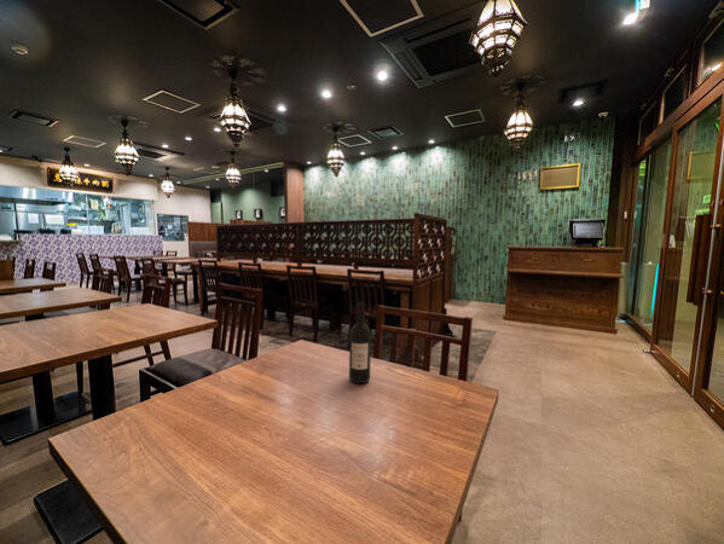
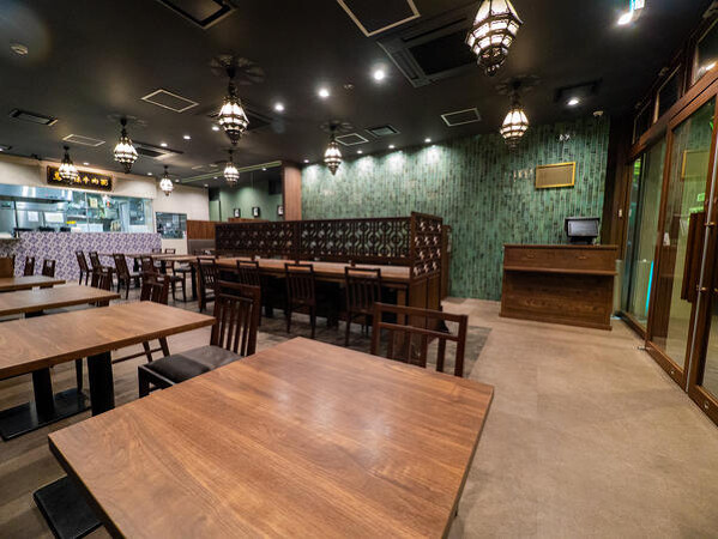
- wine bottle [348,301,372,384]
